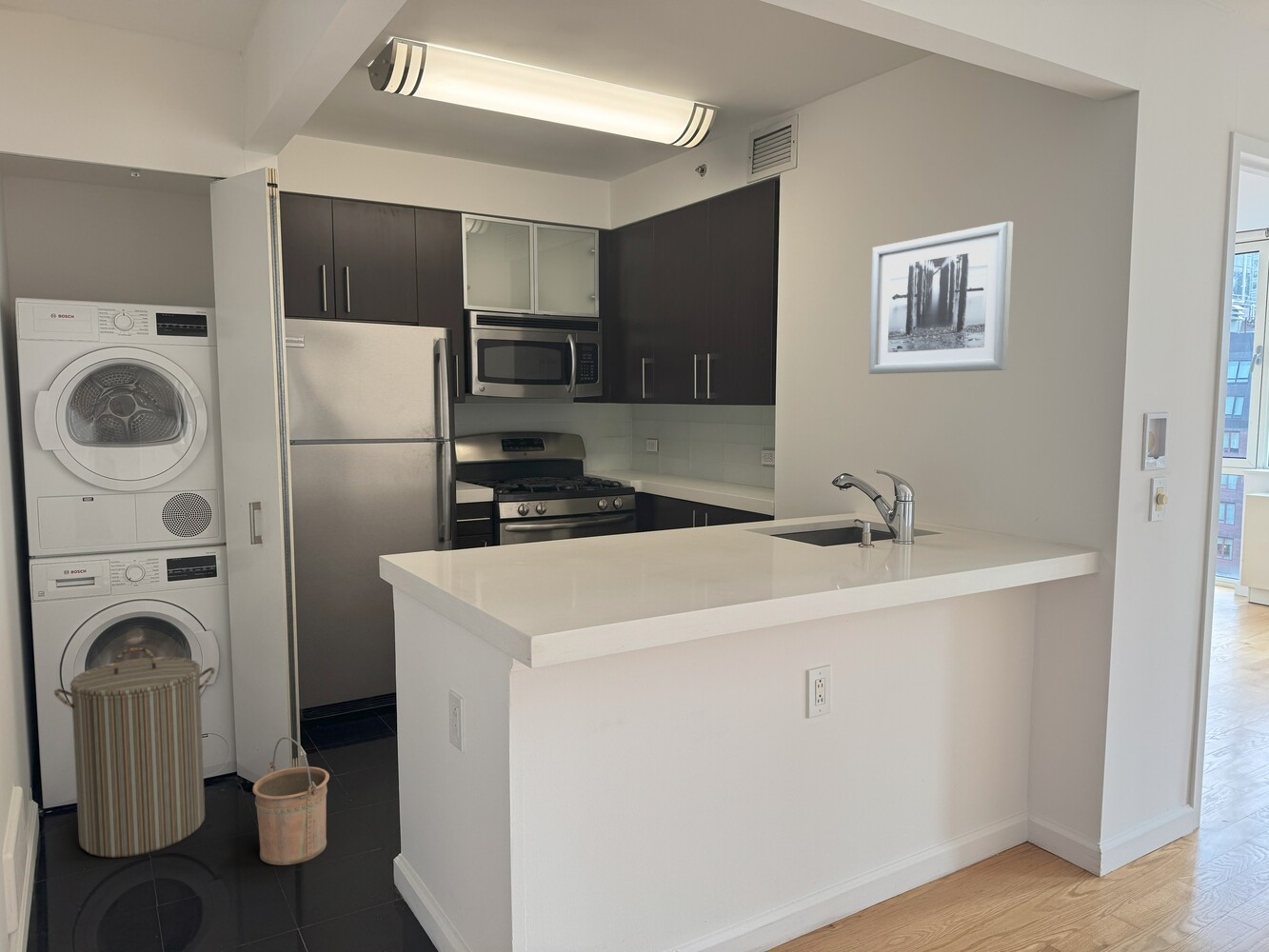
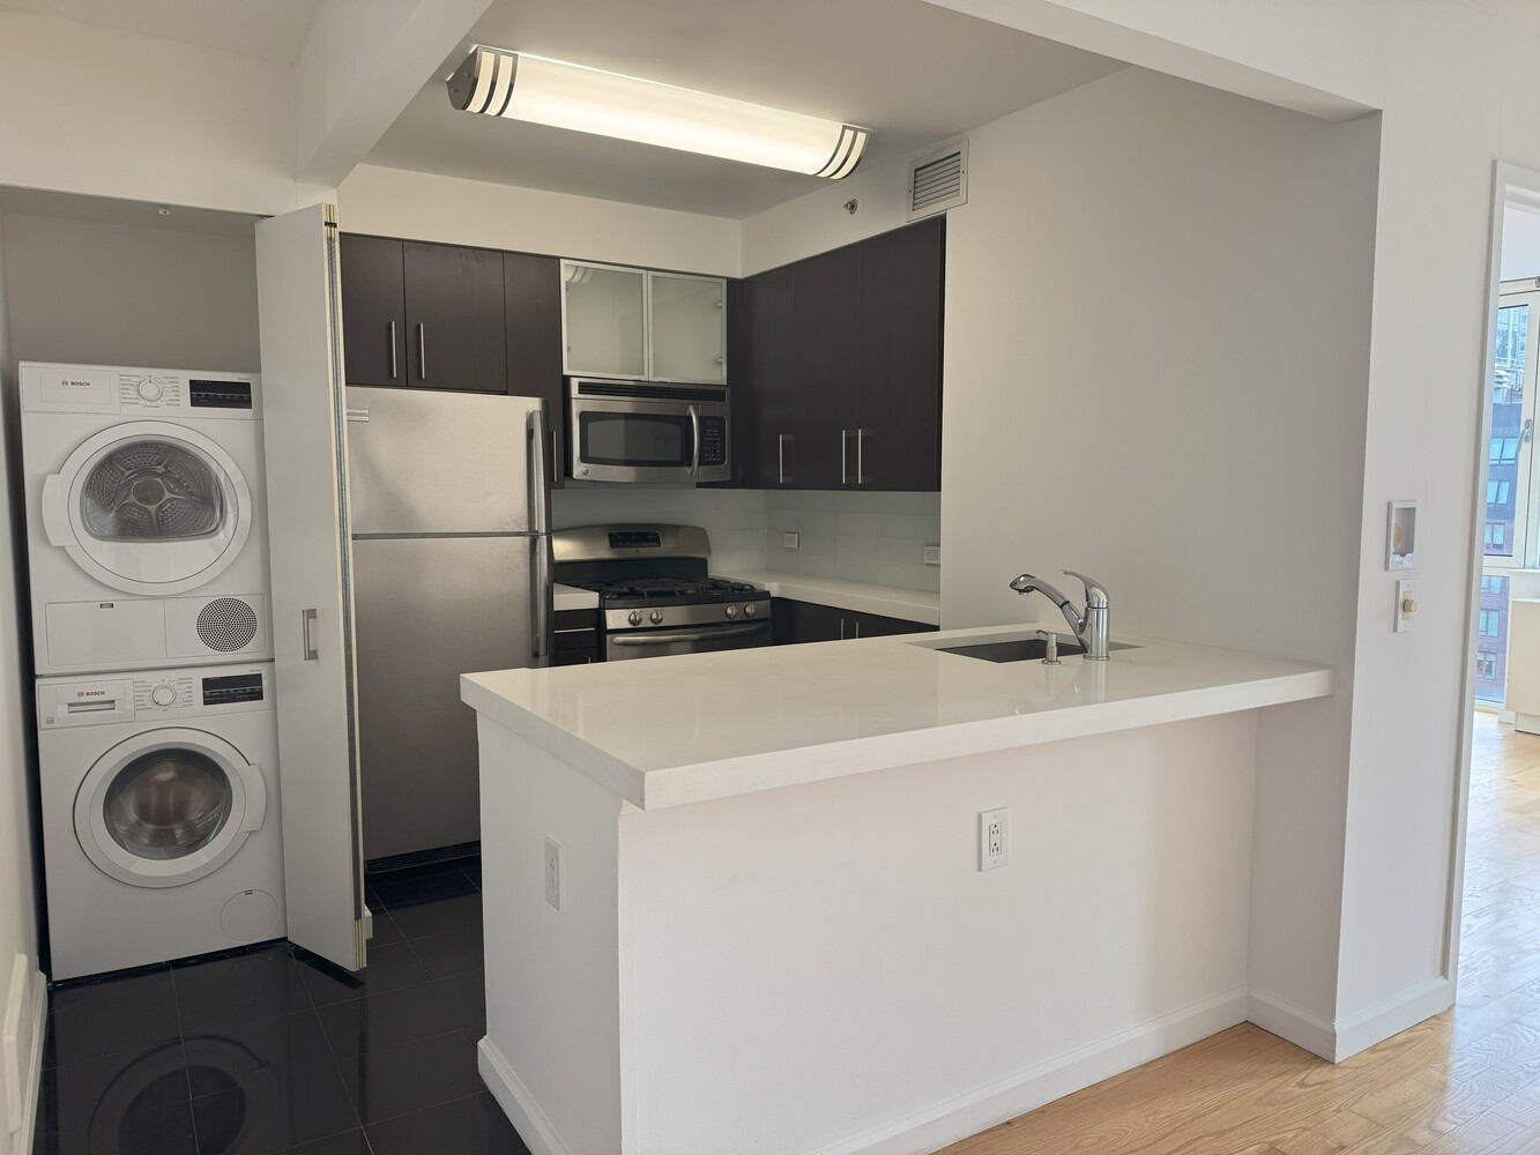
- bucket [252,736,330,866]
- wall art [868,220,1014,375]
- laundry hamper [53,646,216,859]
